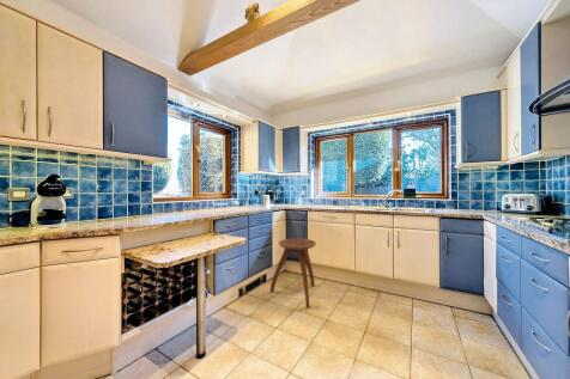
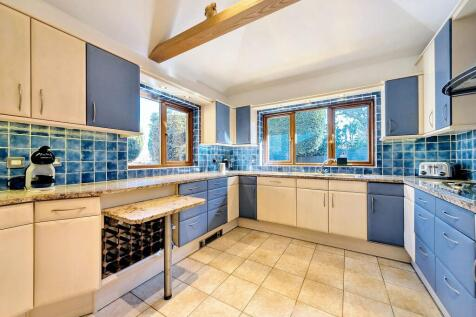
- stool [269,238,317,310]
